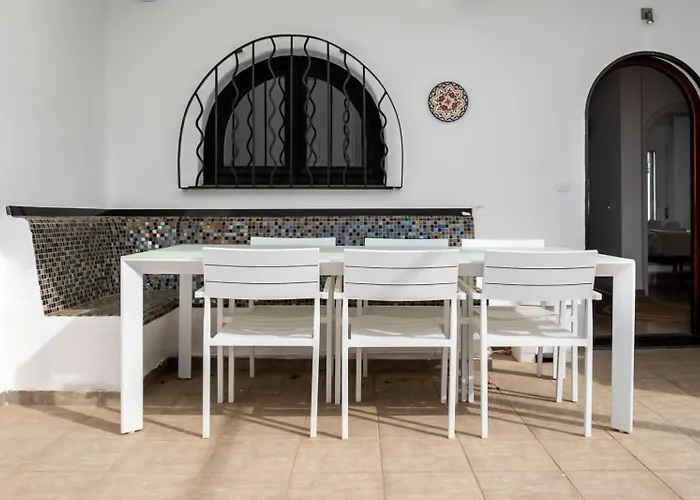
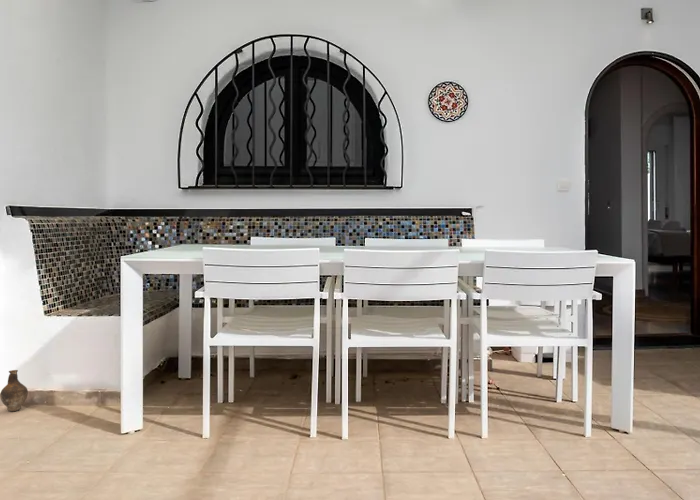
+ ceramic jug [0,369,29,412]
